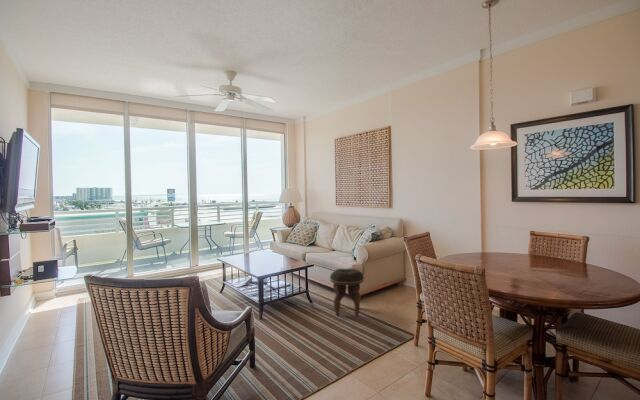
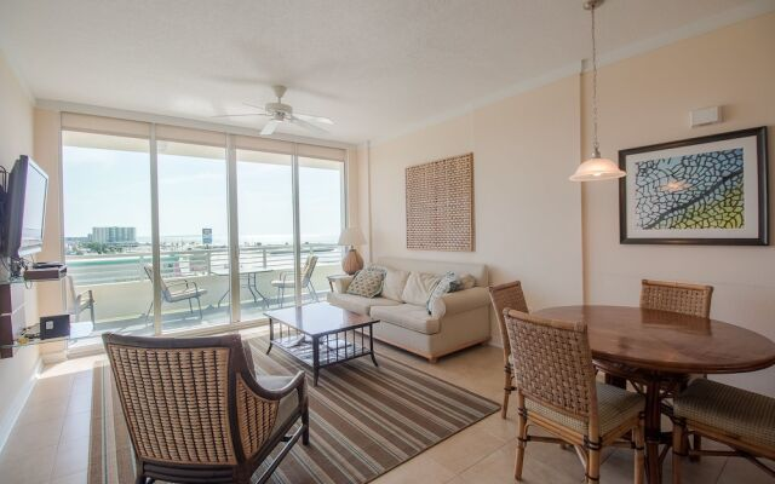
- footstool [329,268,365,317]
